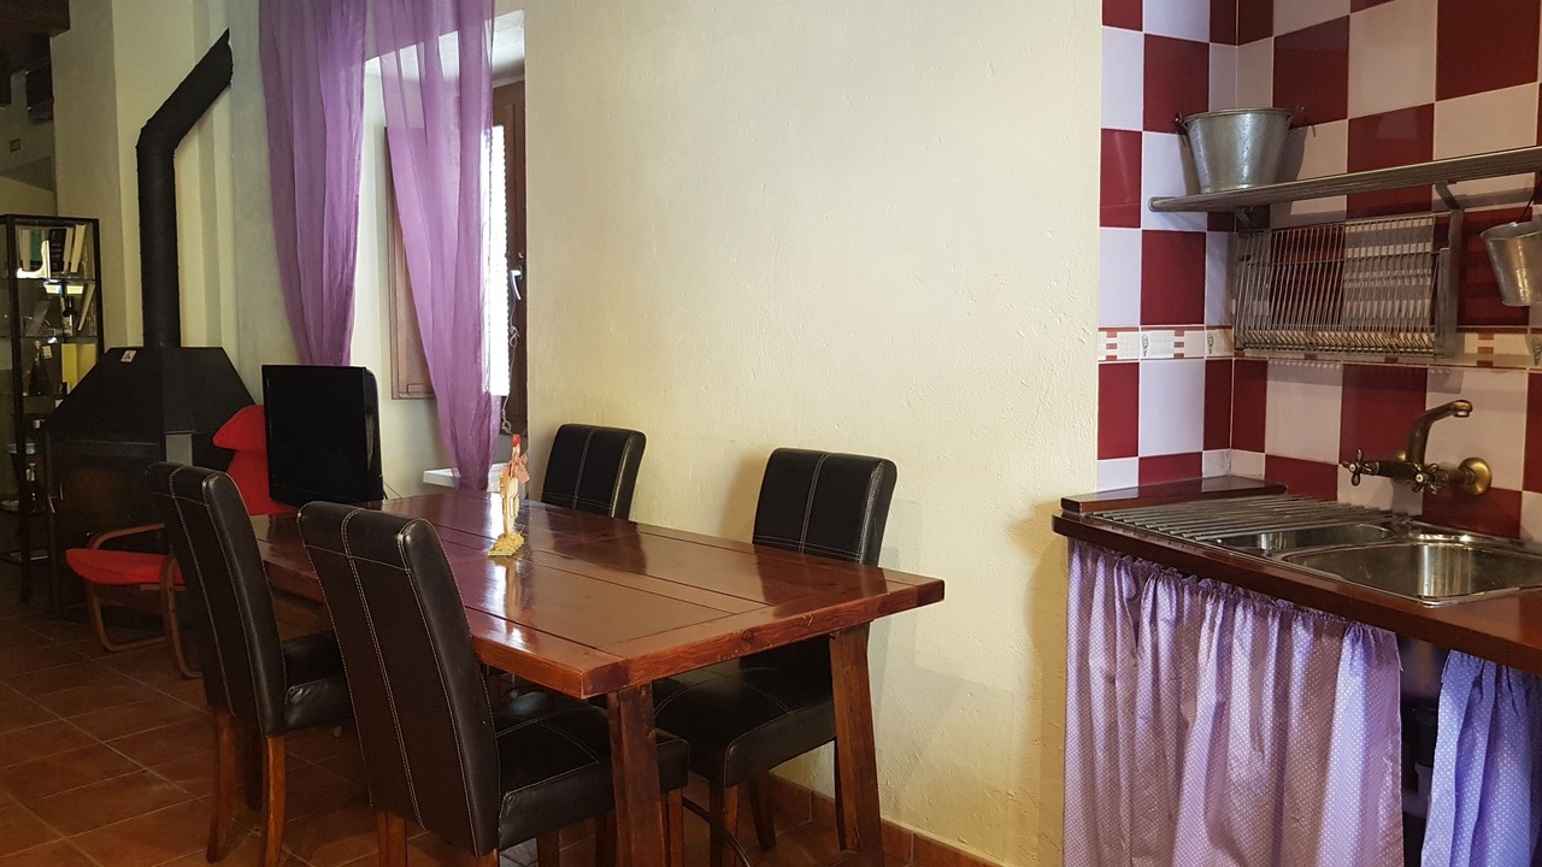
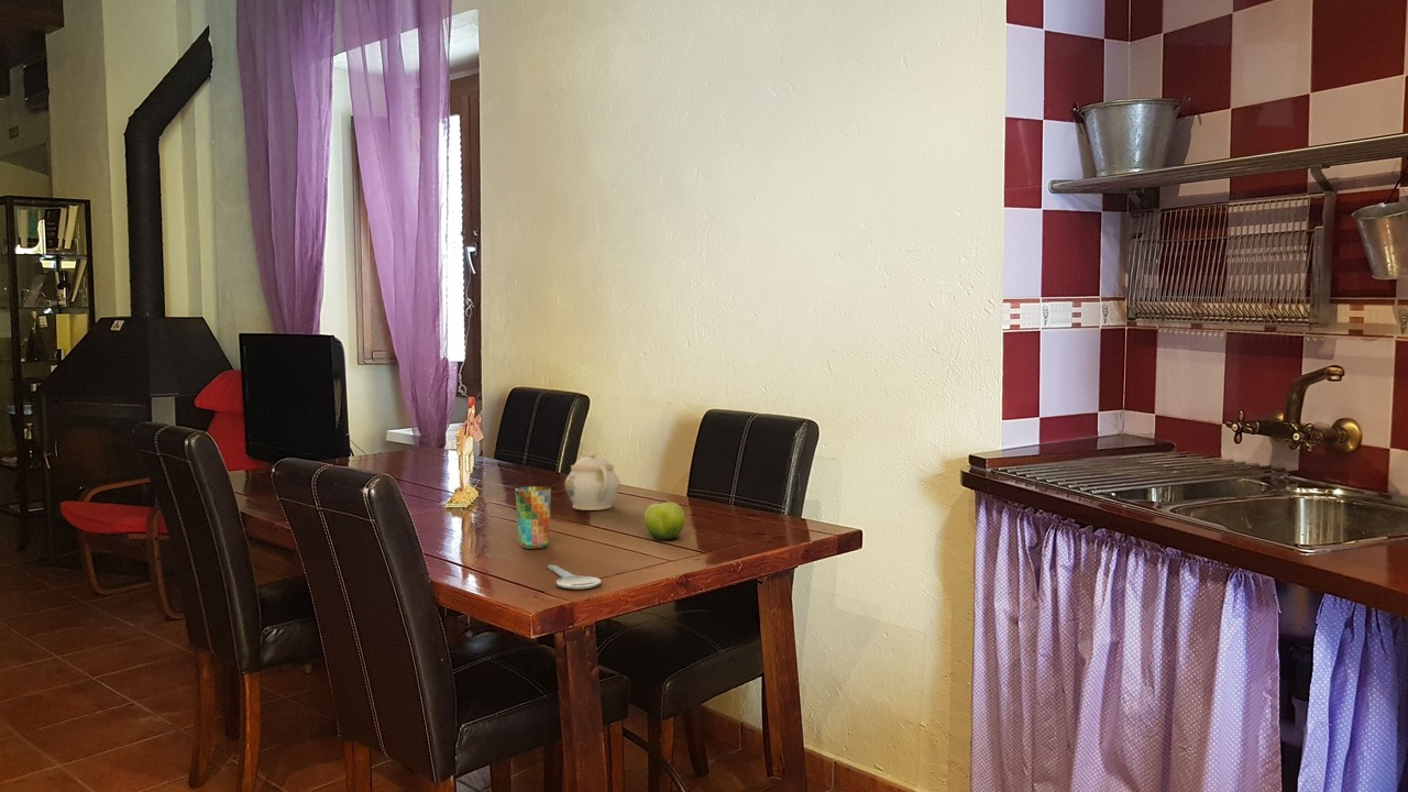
+ key [547,563,602,590]
+ cup [515,485,552,550]
+ teapot [564,452,620,512]
+ fruit [644,498,686,541]
